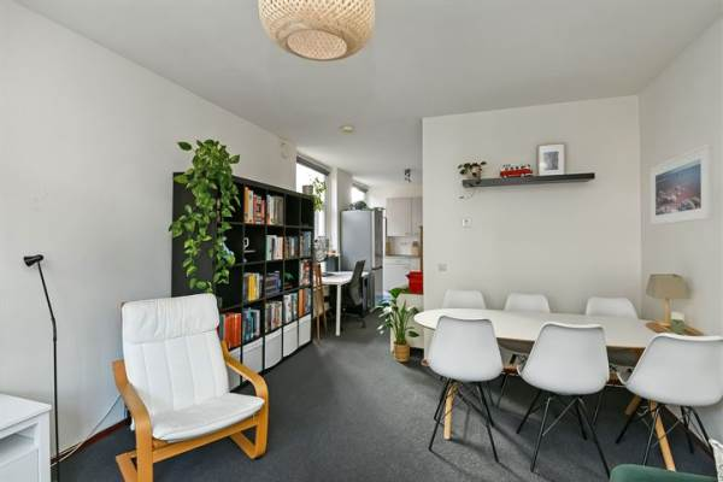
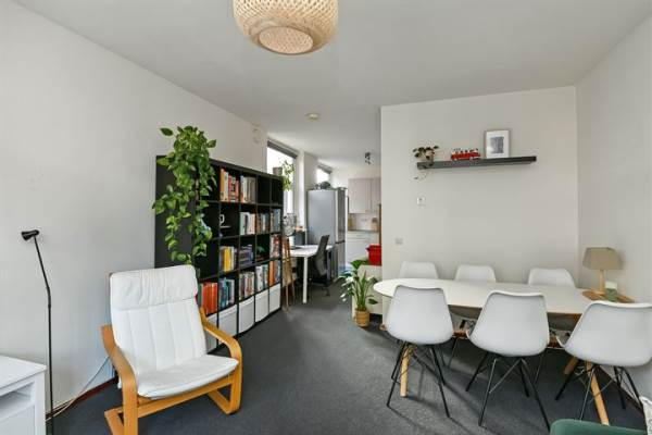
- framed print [649,142,713,227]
